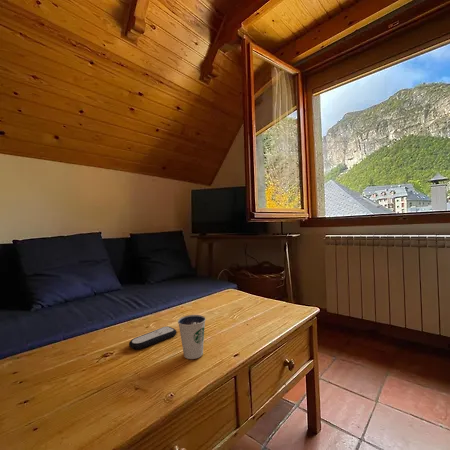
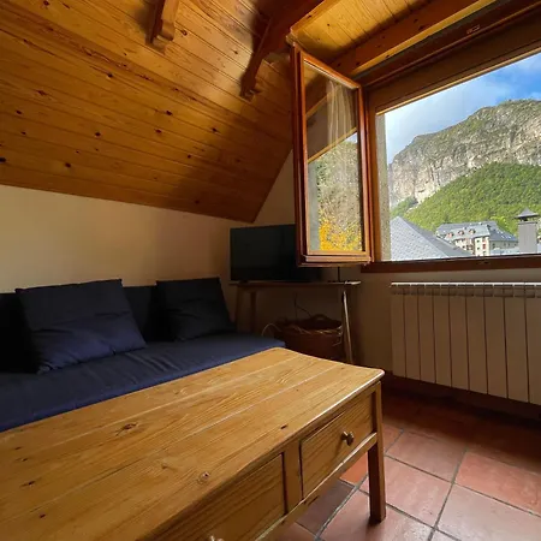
- dixie cup [177,314,207,360]
- remote control [128,325,178,350]
